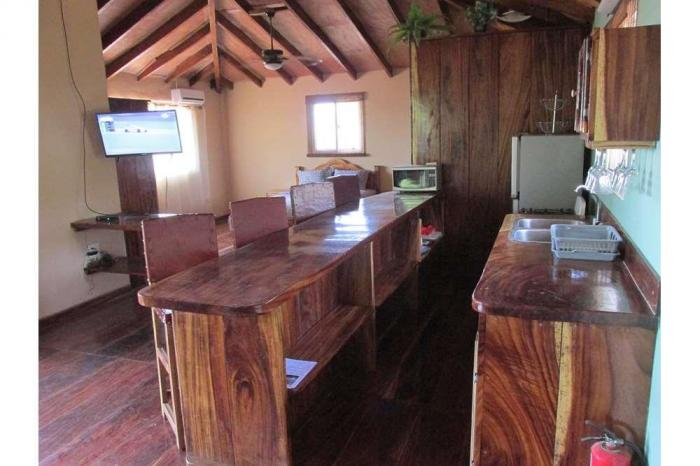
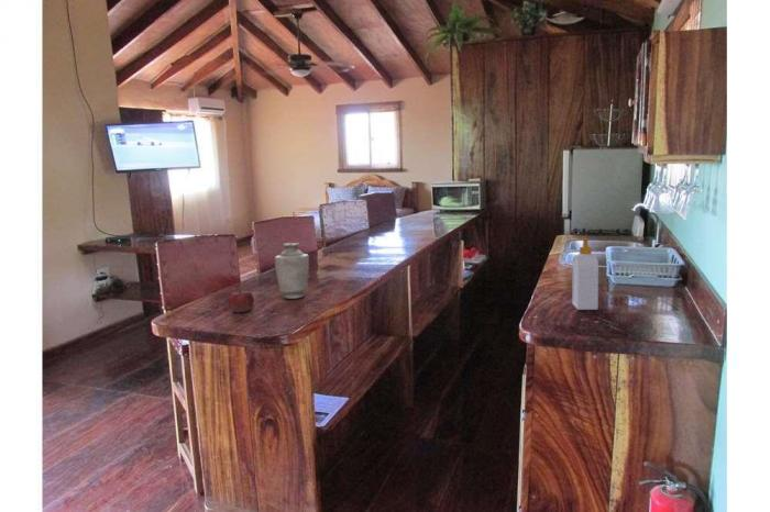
+ soap bottle [571,237,600,311]
+ fruit [227,287,255,313]
+ vase [274,242,310,300]
